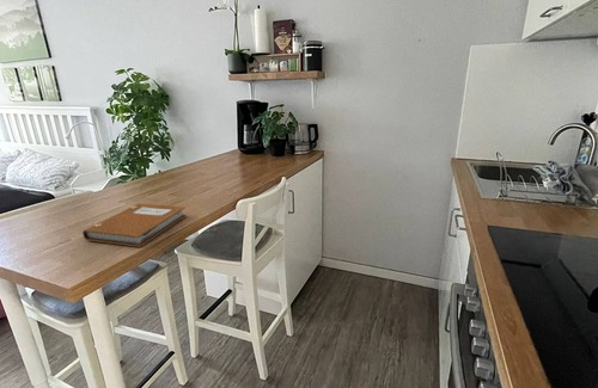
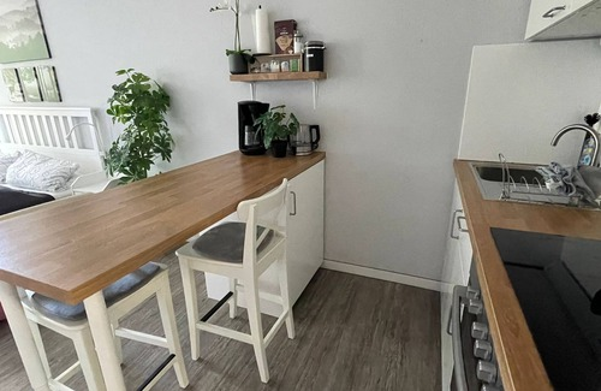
- notebook [81,203,187,248]
